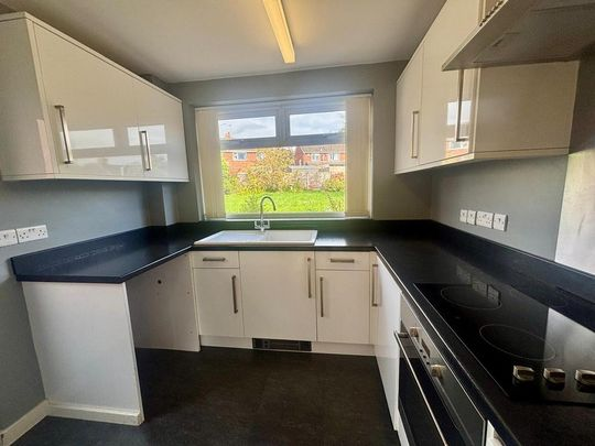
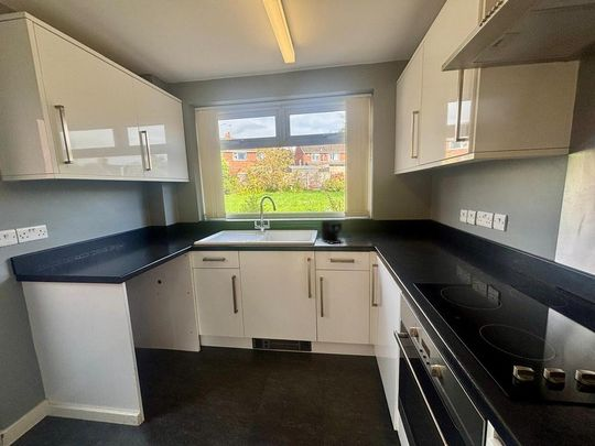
+ coffee maker [321,219,351,246]
